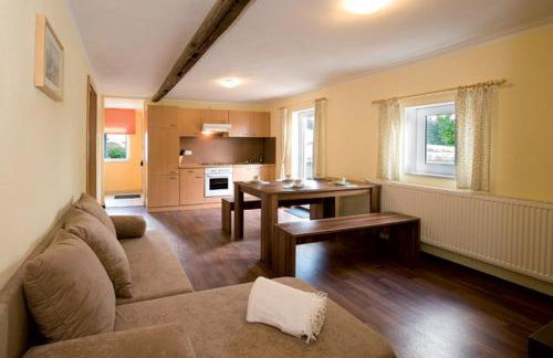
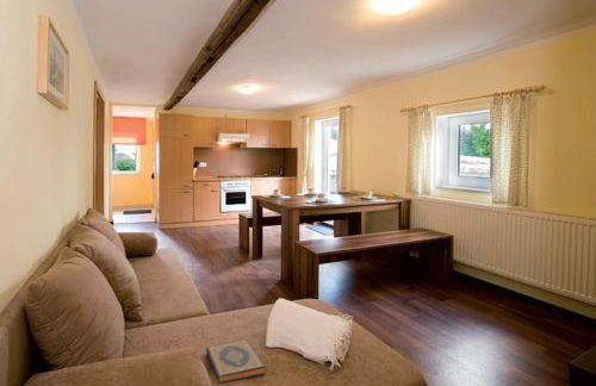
+ hardback book [205,338,267,385]
